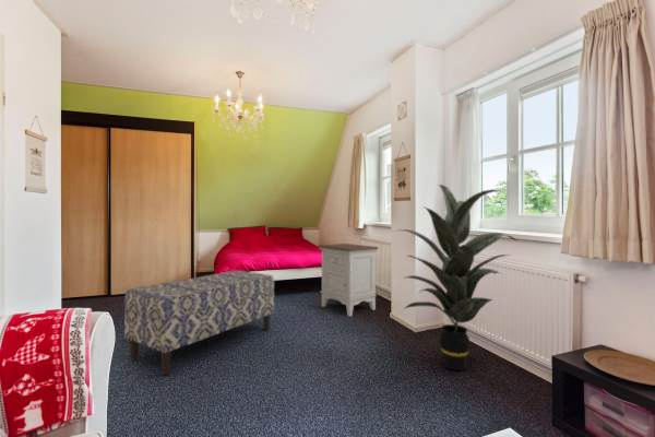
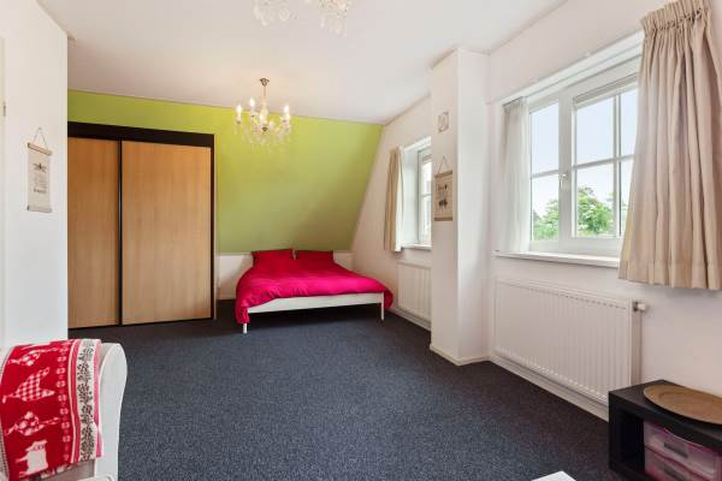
- bench [123,270,275,376]
- nightstand [315,243,380,318]
- indoor plant [394,184,520,371]
